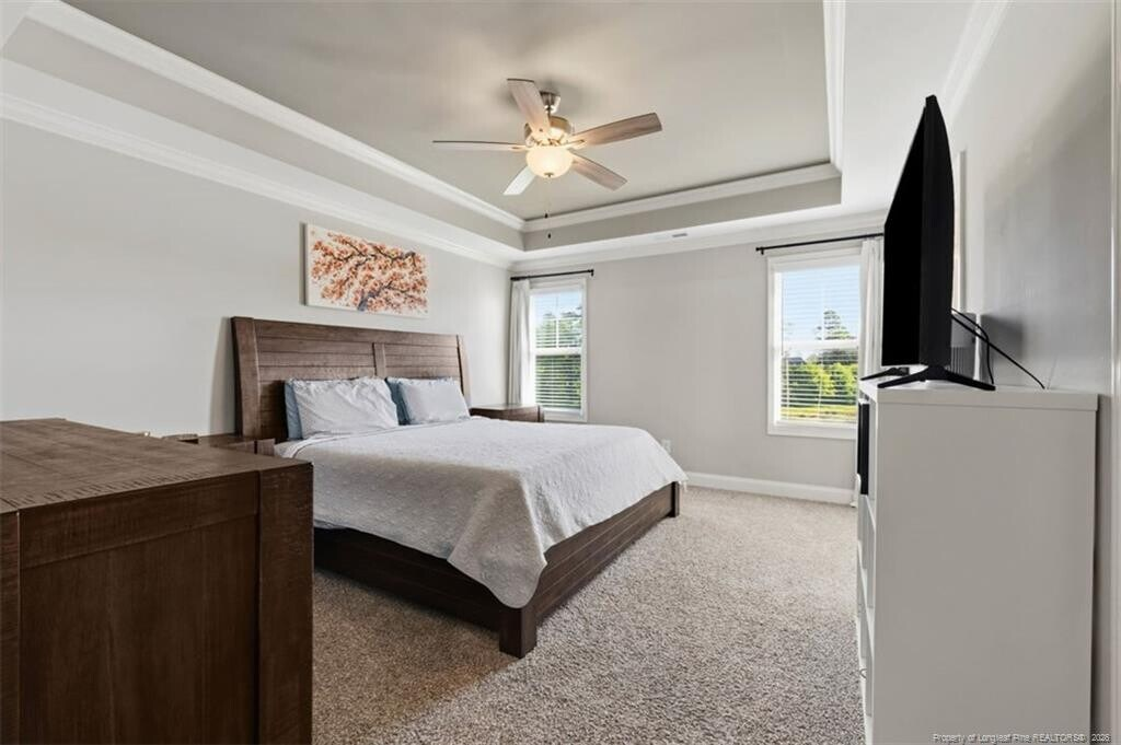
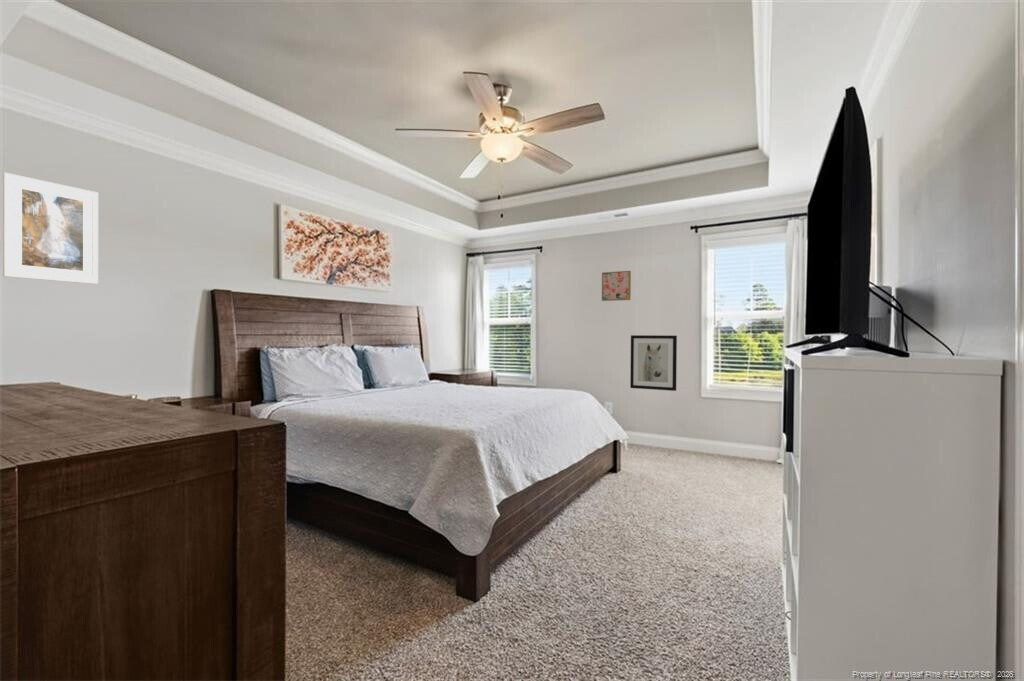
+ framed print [2,172,99,285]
+ wall art [629,334,678,392]
+ wall art [601,270,632,302]
